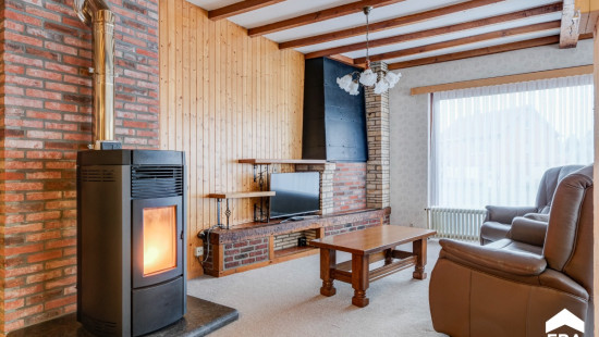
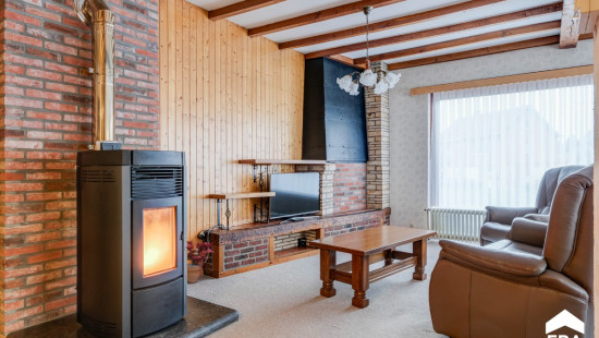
+ potted plant [185,239,216,285]
